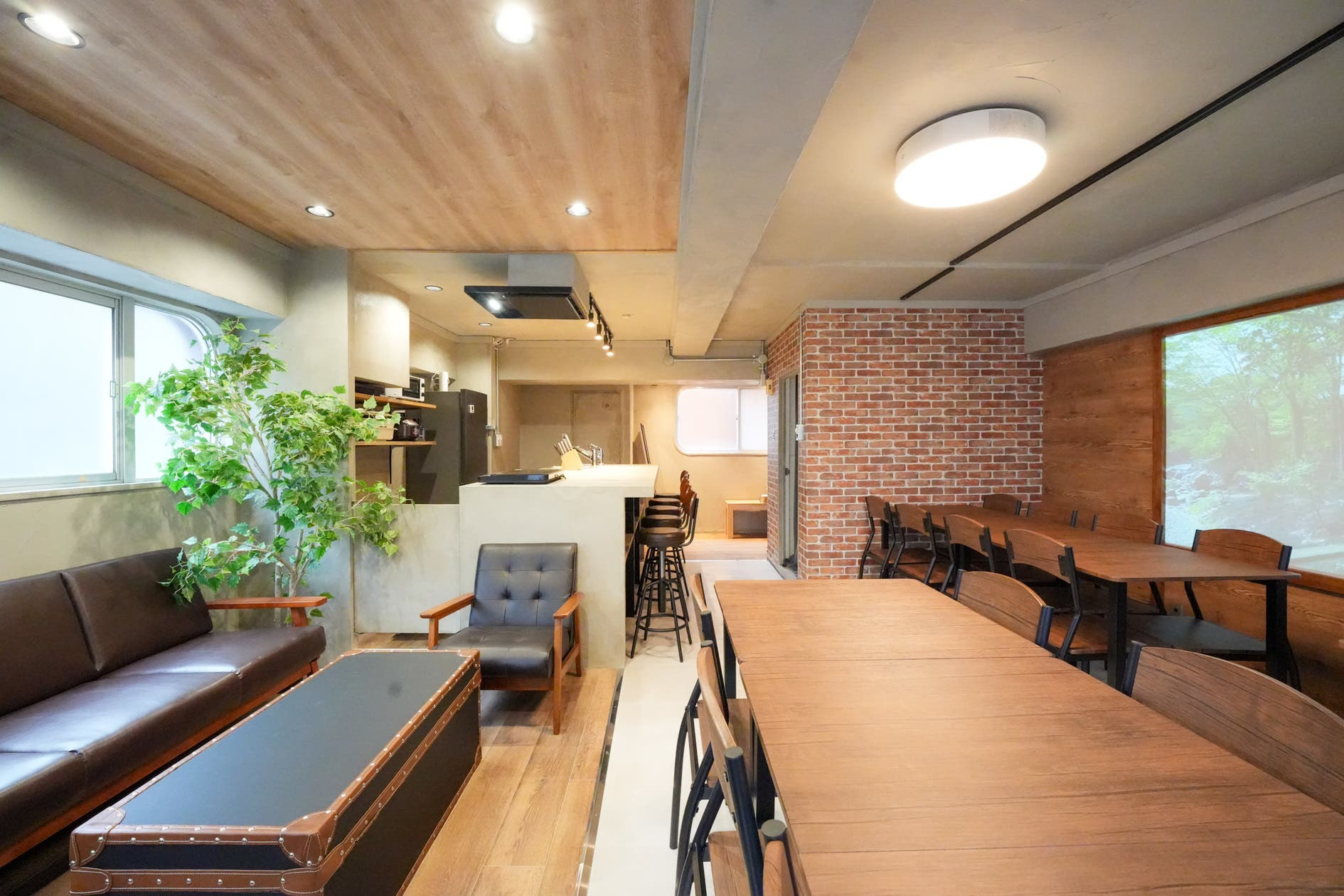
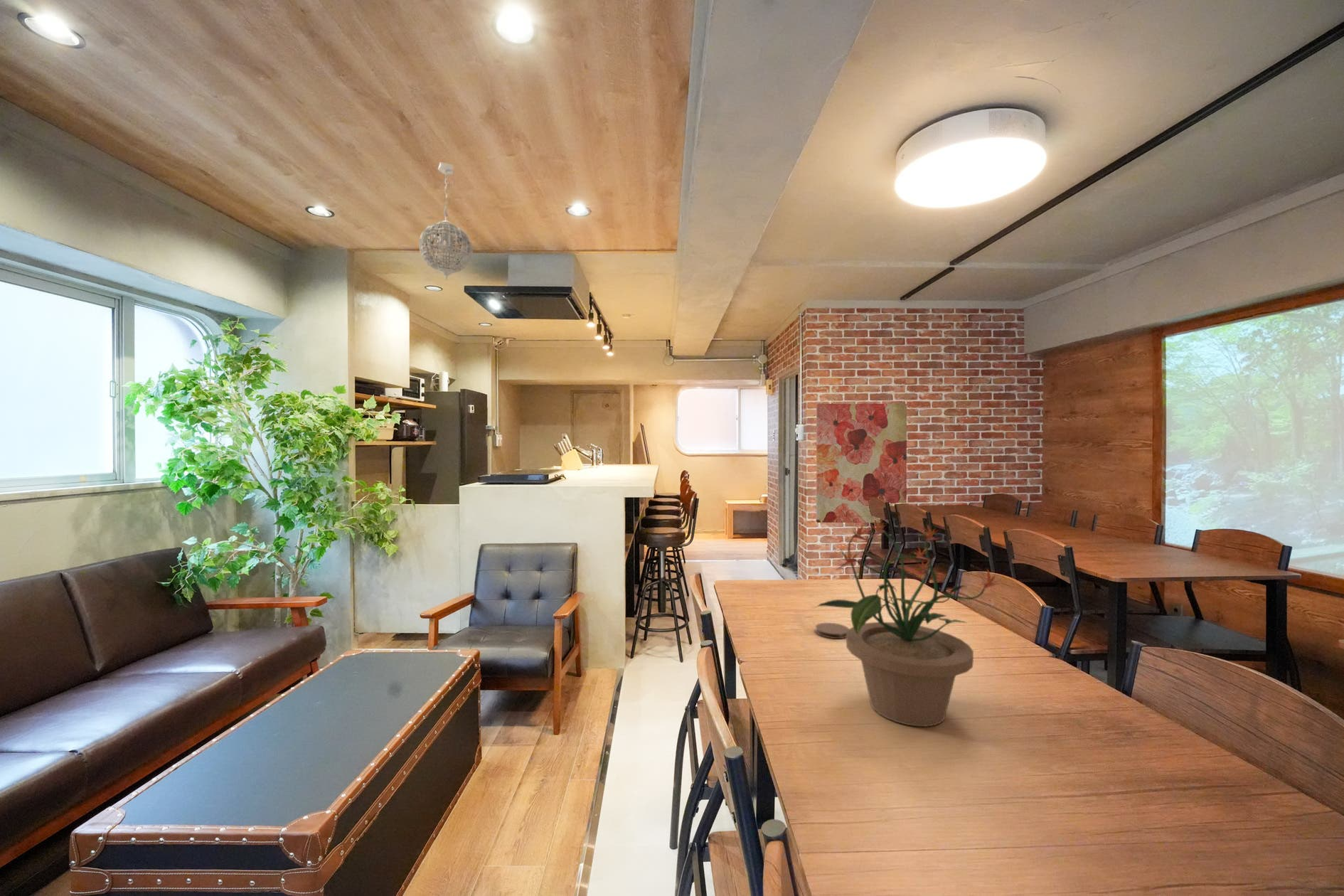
+ wall art [816,403,907,523]
+ potted plant [814,519,1001,727]
+ pendant light [417,161,474,281]
+ coaster [815,622,850,639]
